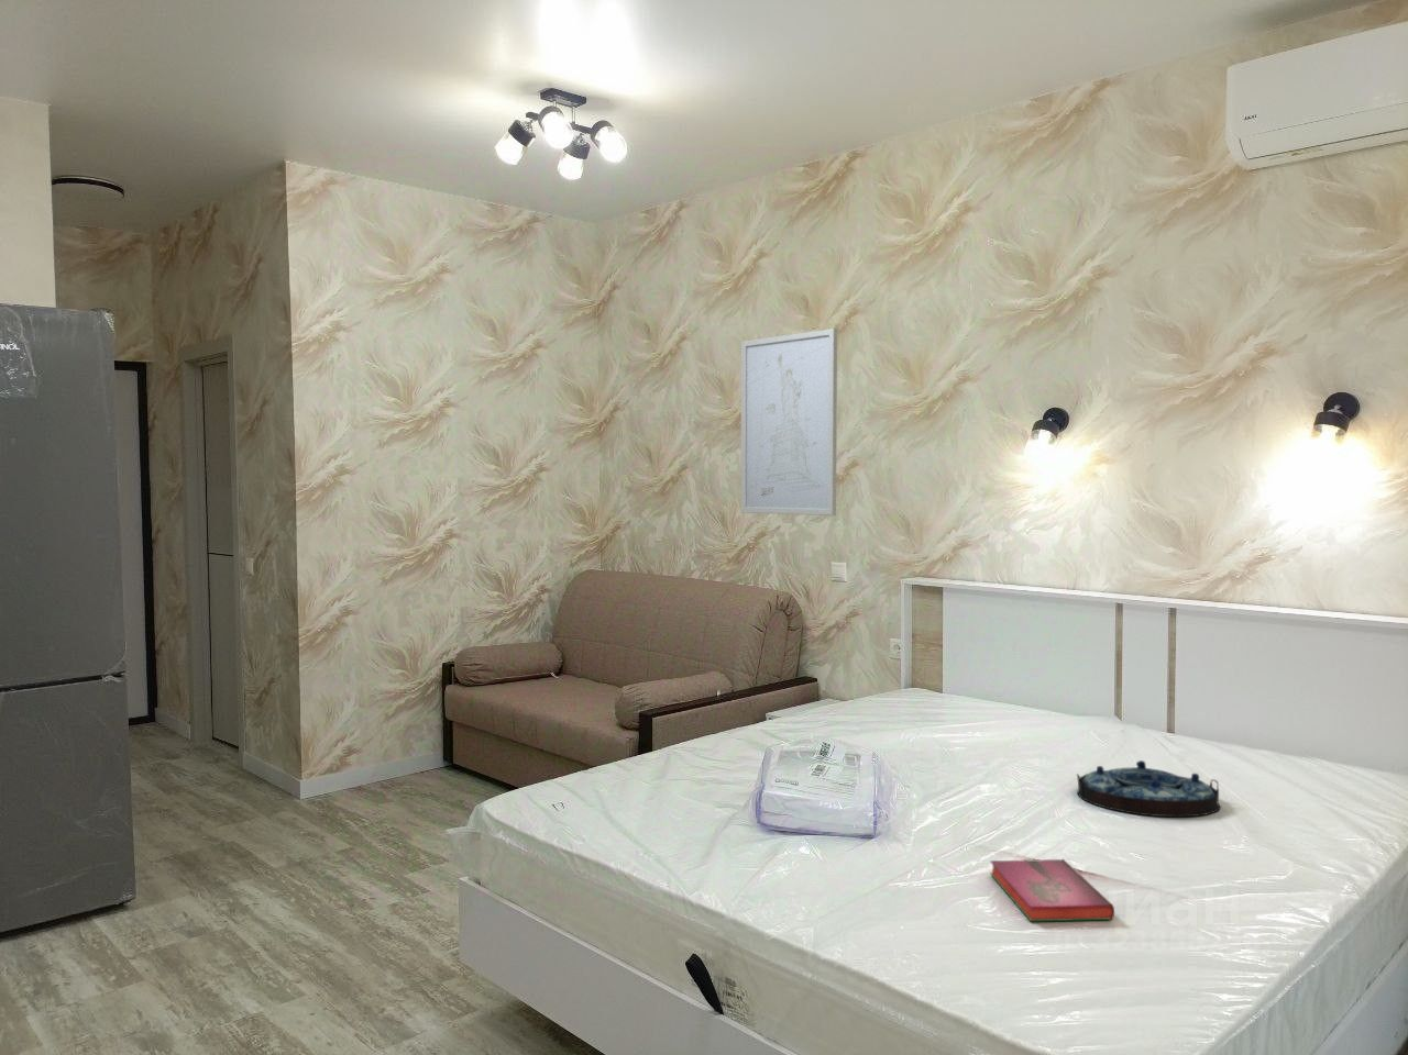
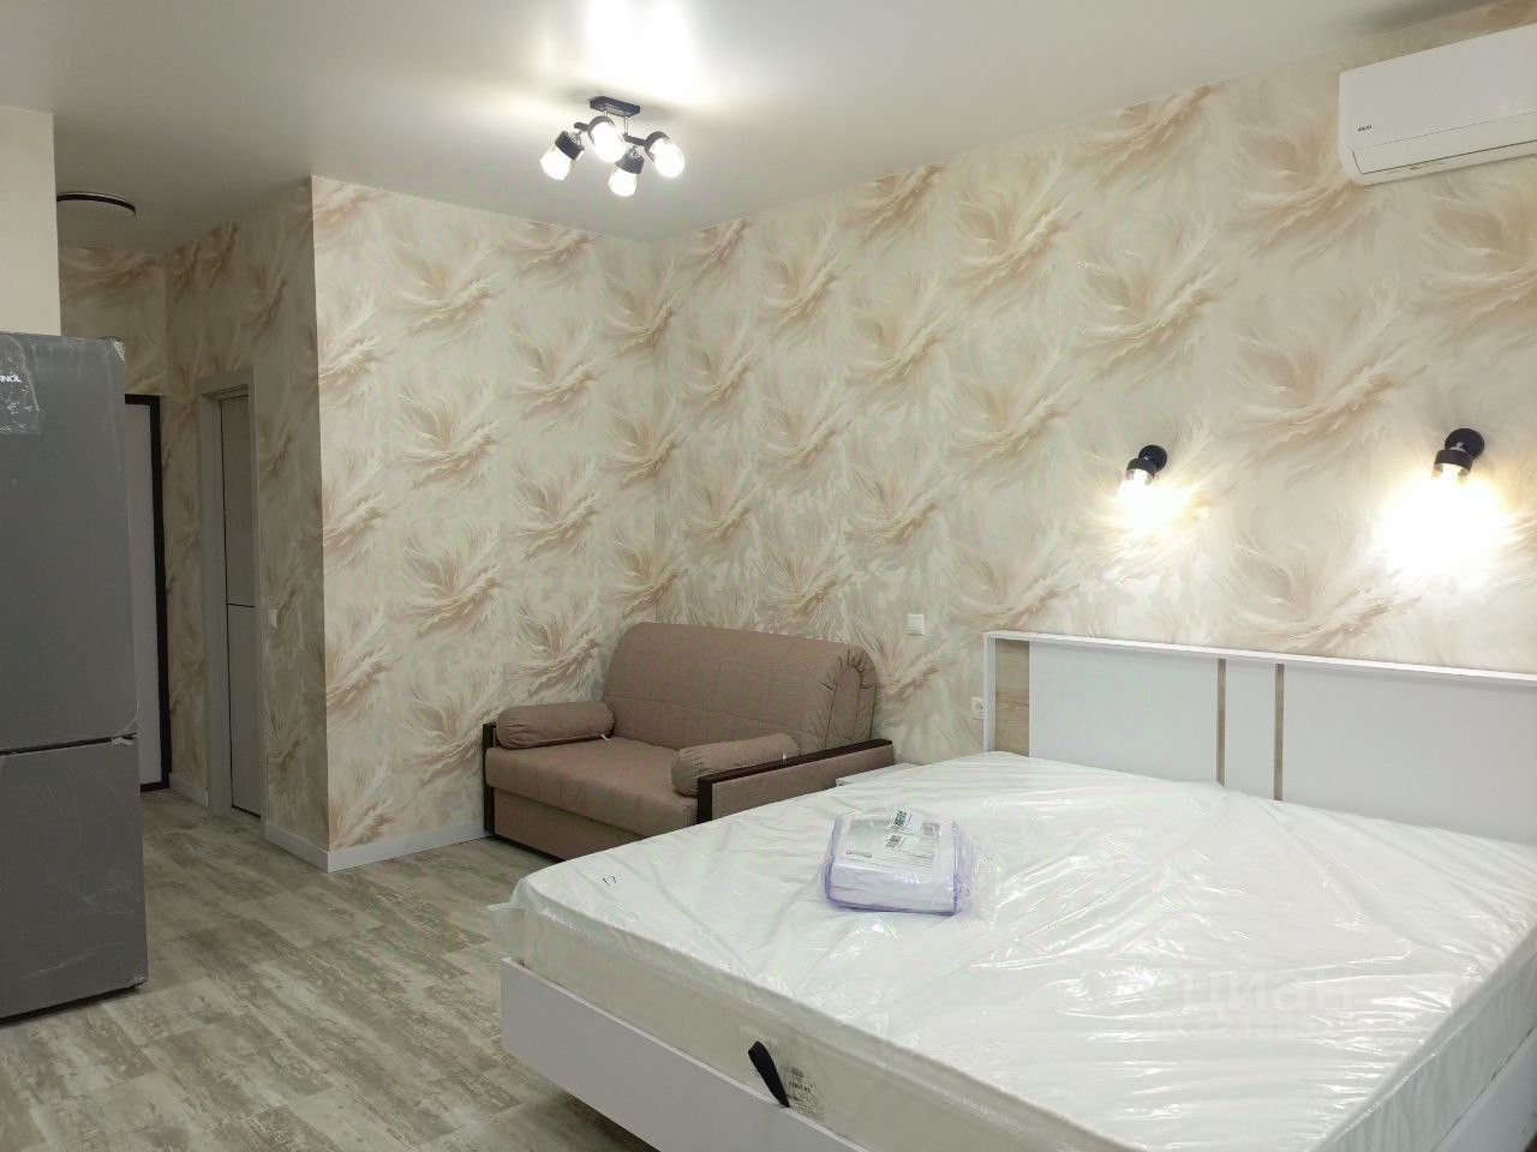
- hardback book [989,858,1115,922]
- wall art [741,328,838,516]
- serving tray [1075,759,1222,819]
